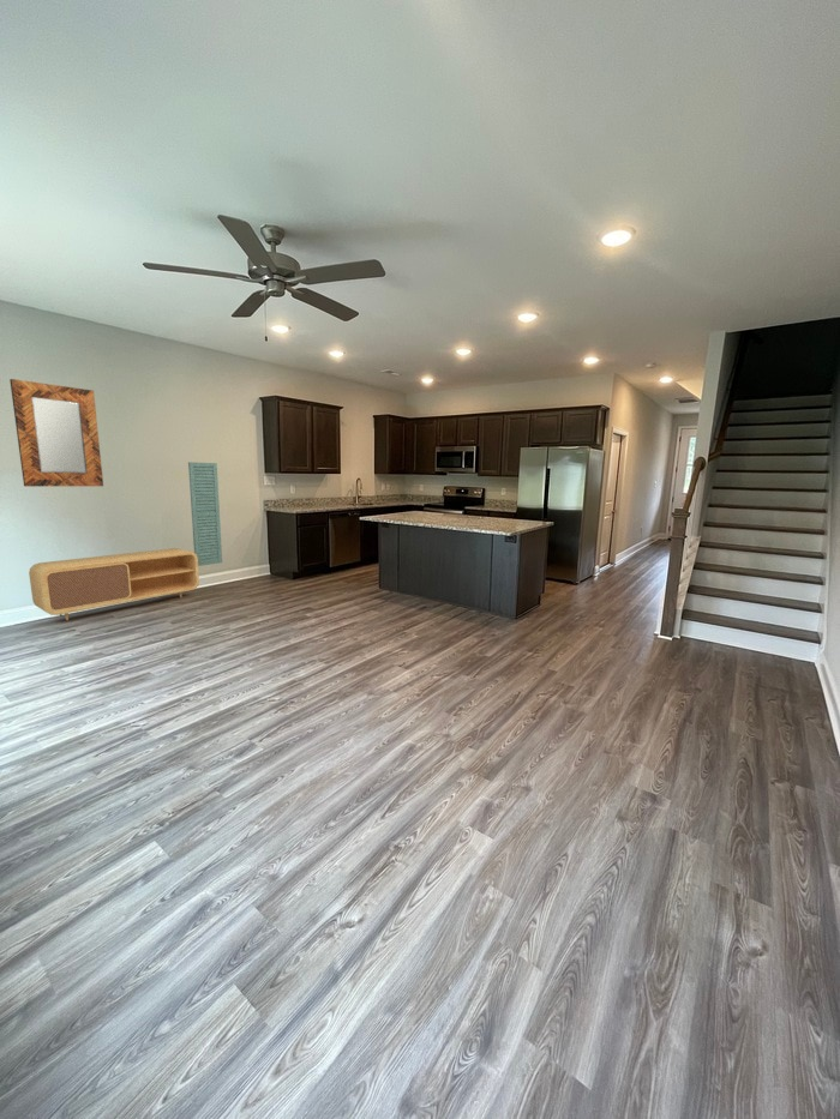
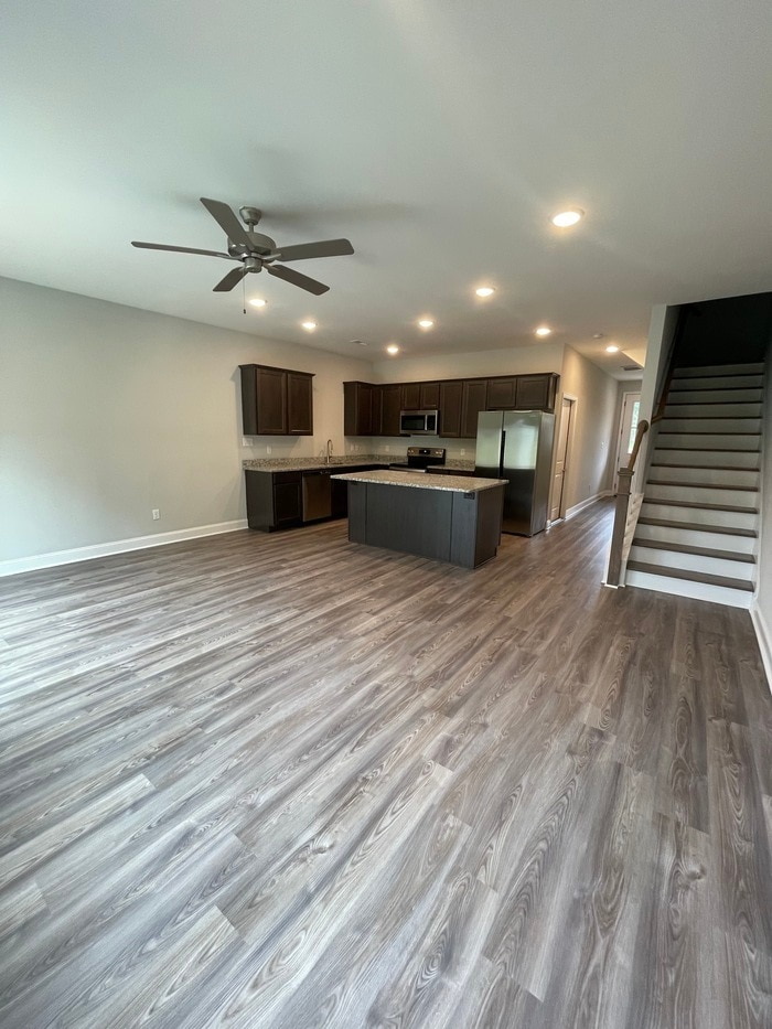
- home mirror [8,378,104,488]
- tv stand [28,547,200,621]
- wall art [187,461,223,567]
